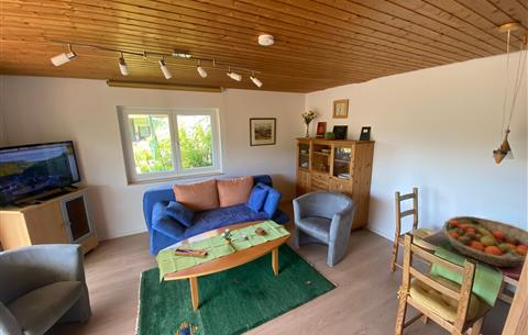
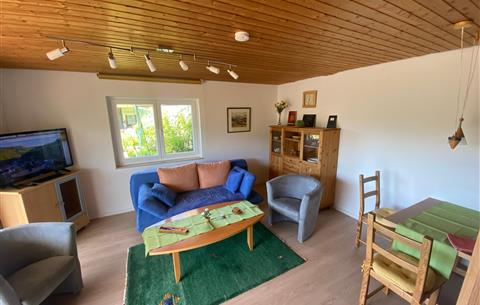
- fruit basket [441,215,528,269]
